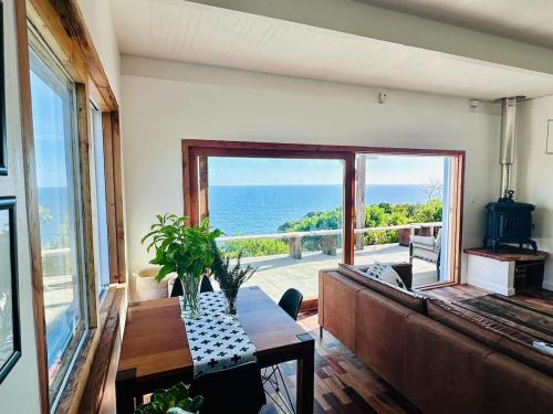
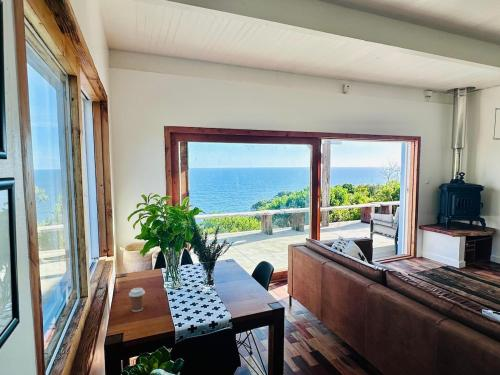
+ coffee cup [128,287,146,313]
